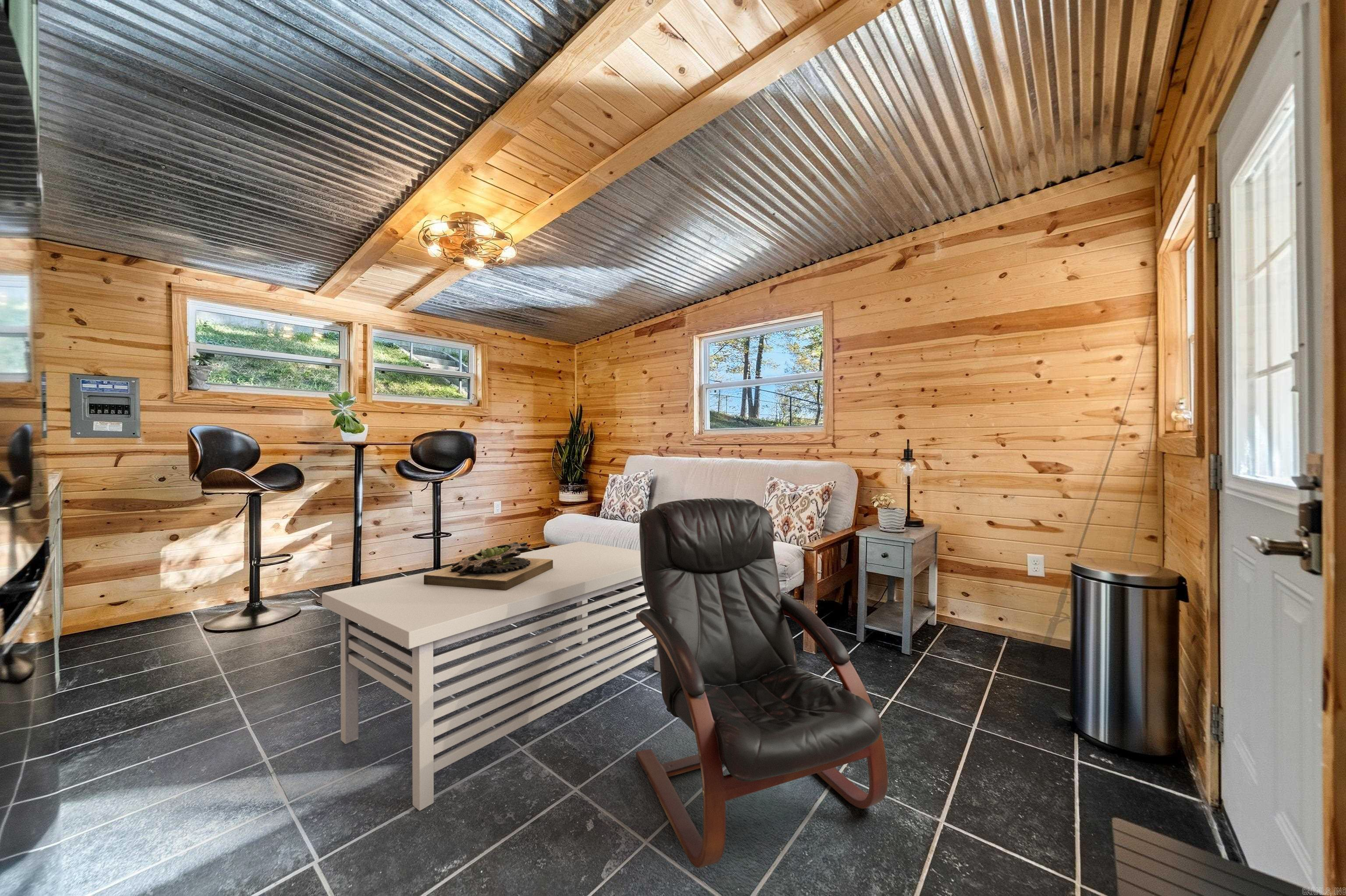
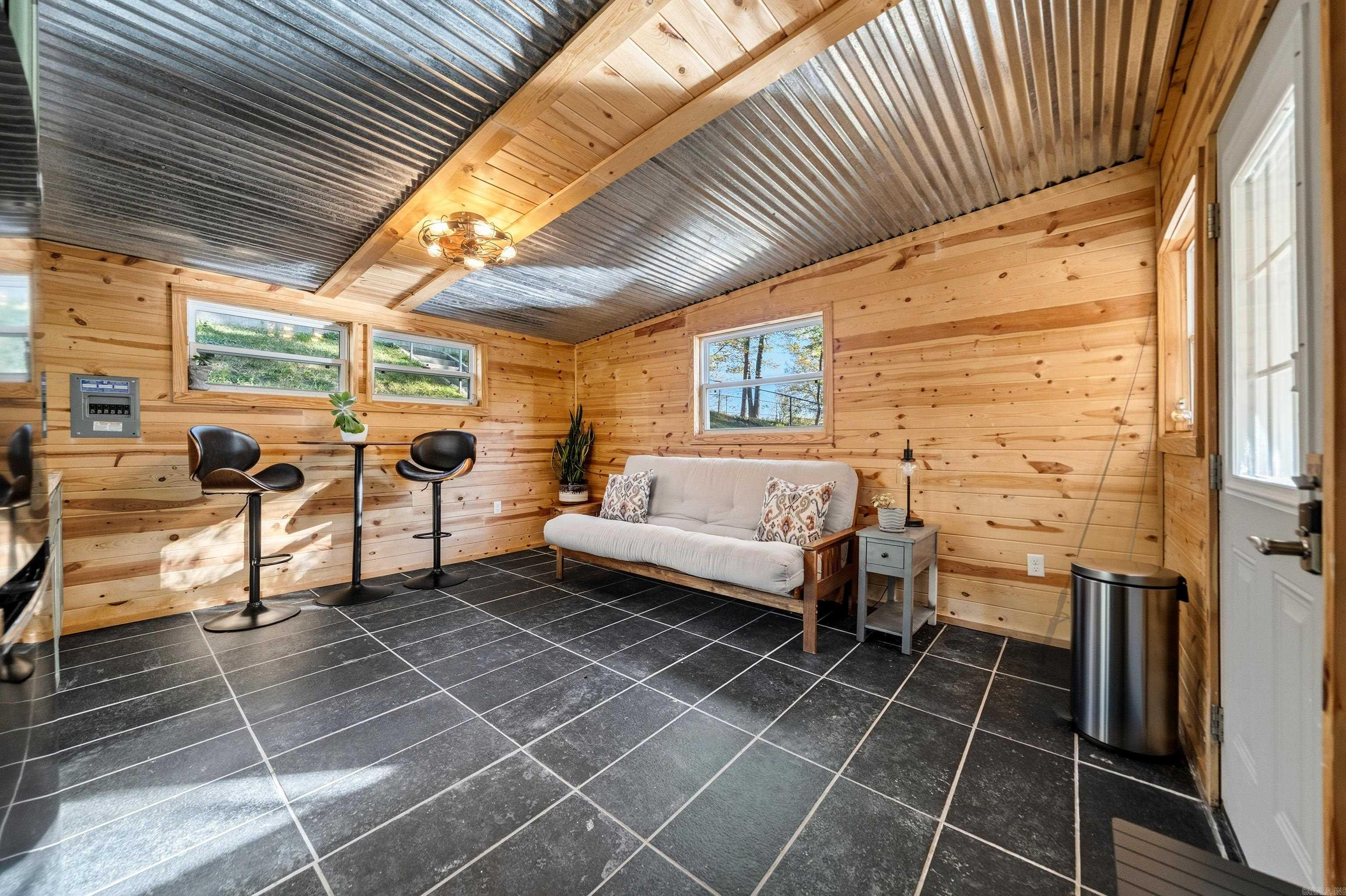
- succulent planter [424,542,553,590]
- coffee table [322,541,660,811]
- armchair [635,497,888,868]
